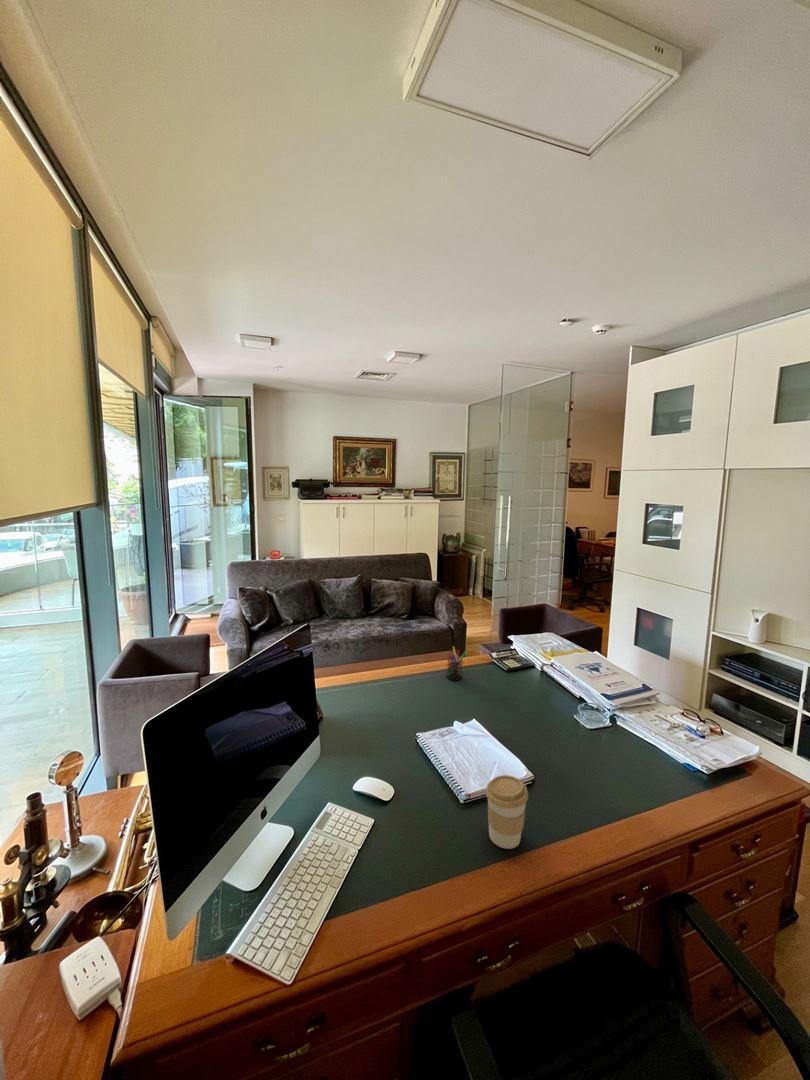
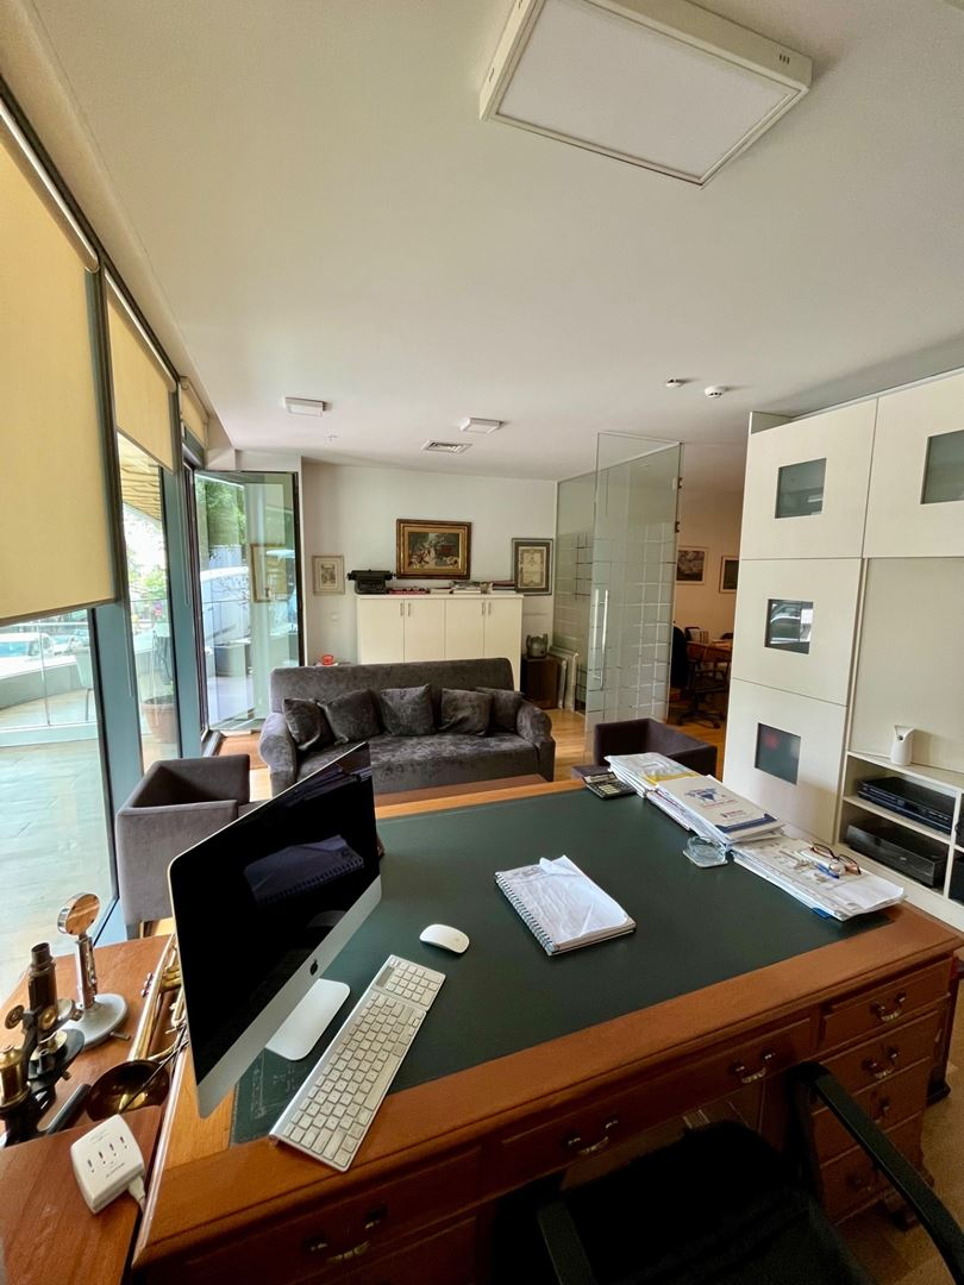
- pen holder [446,646,468,681]
- coffee cup [485,774,529,850]
